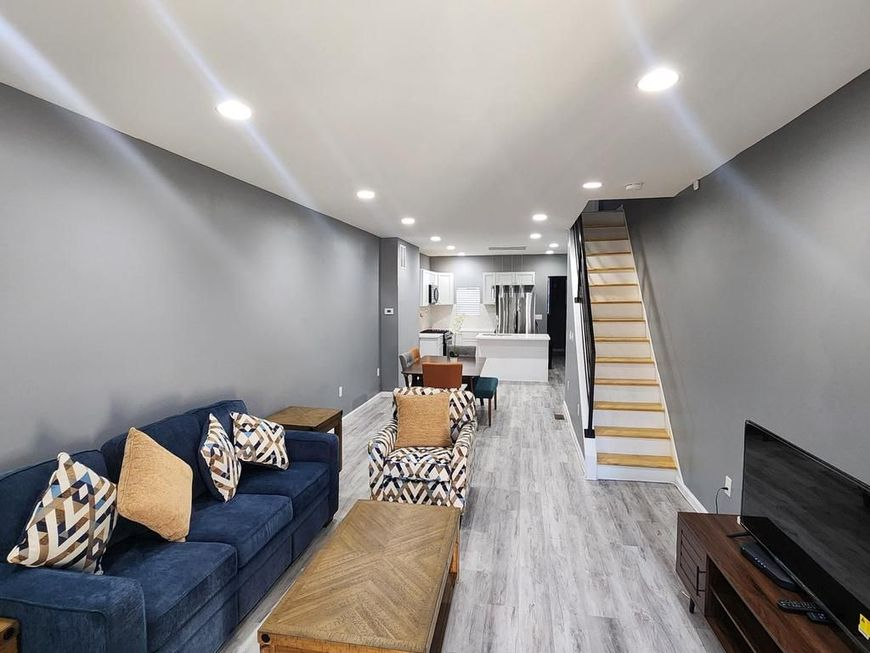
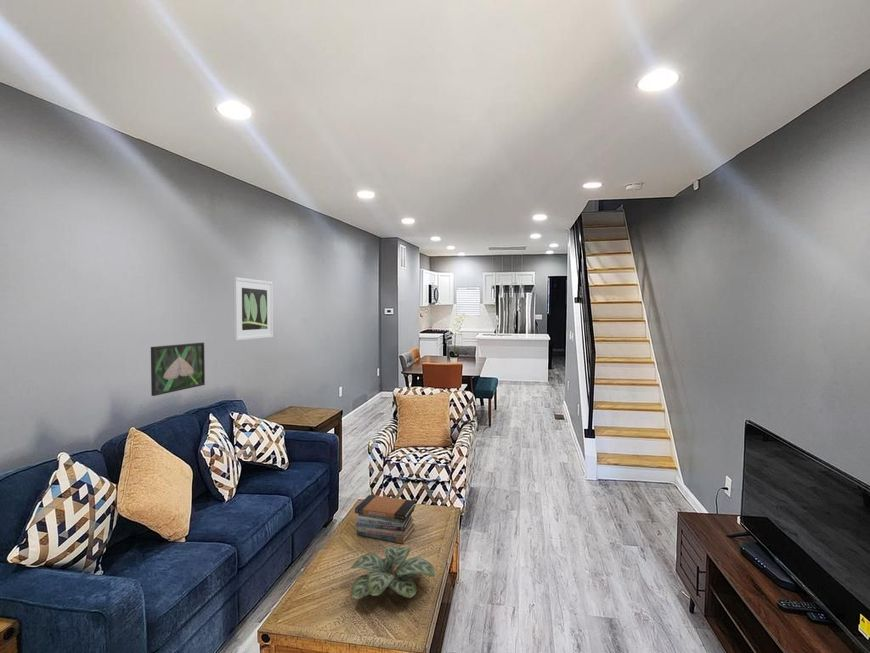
+ book stack [354,494,417,545]
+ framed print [150,342,206,397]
+ plant [349,545,437,600]
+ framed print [232,276,274,341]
